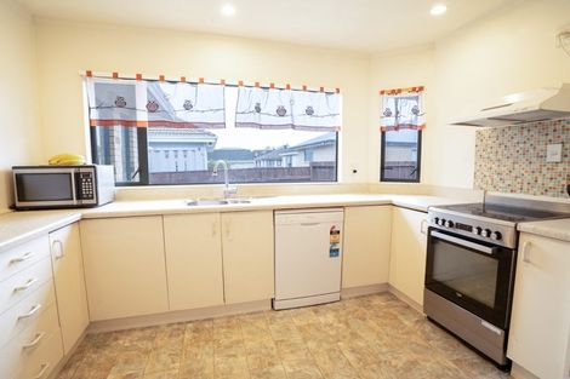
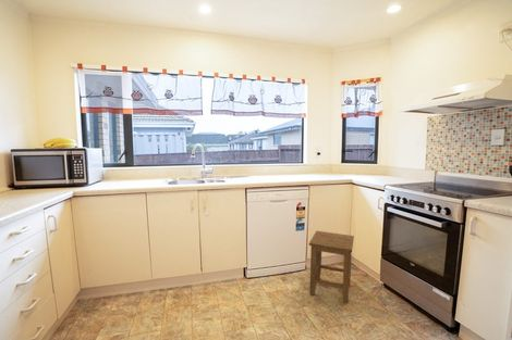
+ stool [308,230,355,304]
